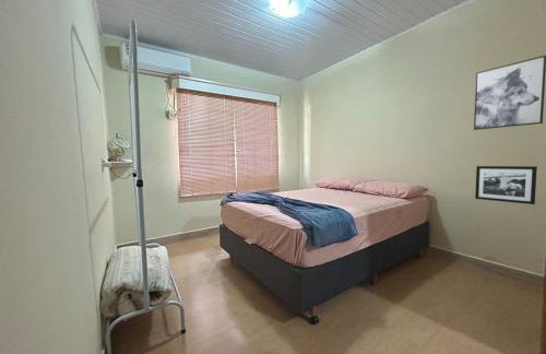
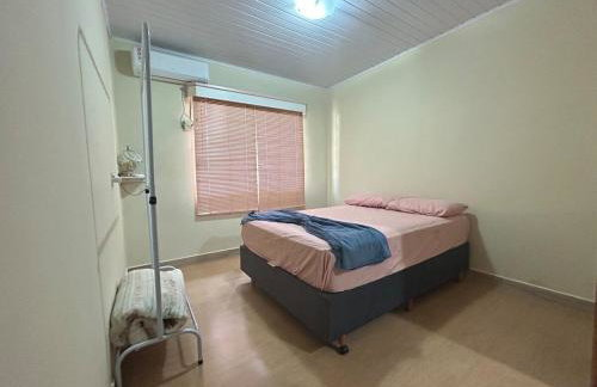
- wall art [473,55,546,131]
- picture frame [474,165,538,205]
